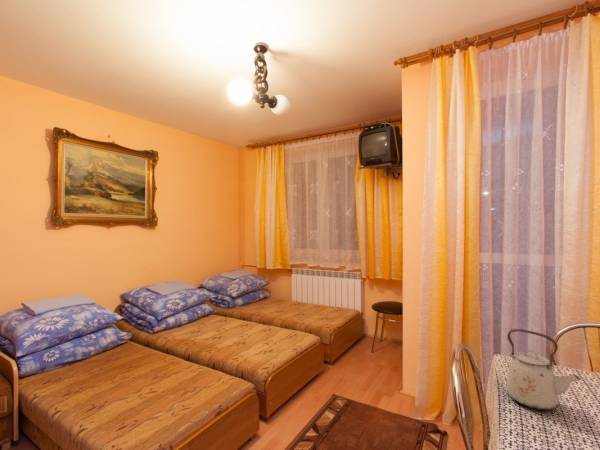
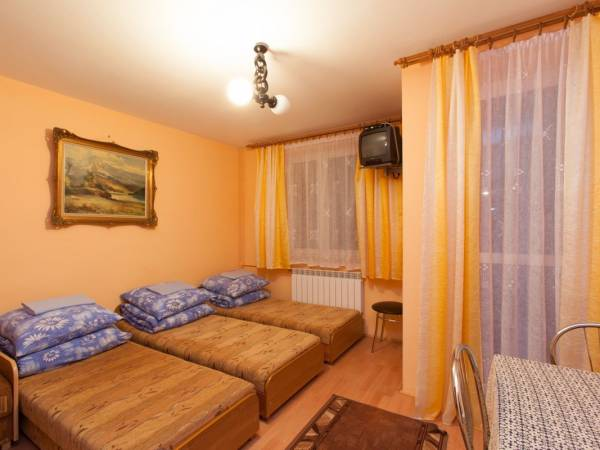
- kettle [505,328,582,412]
